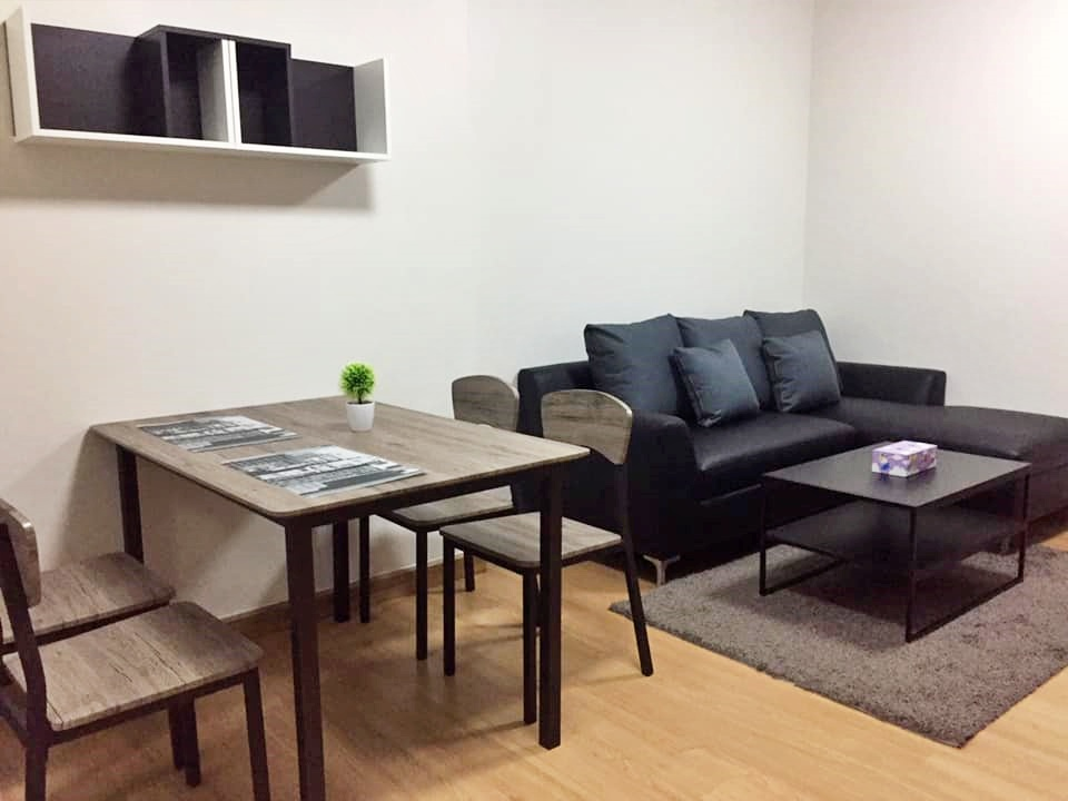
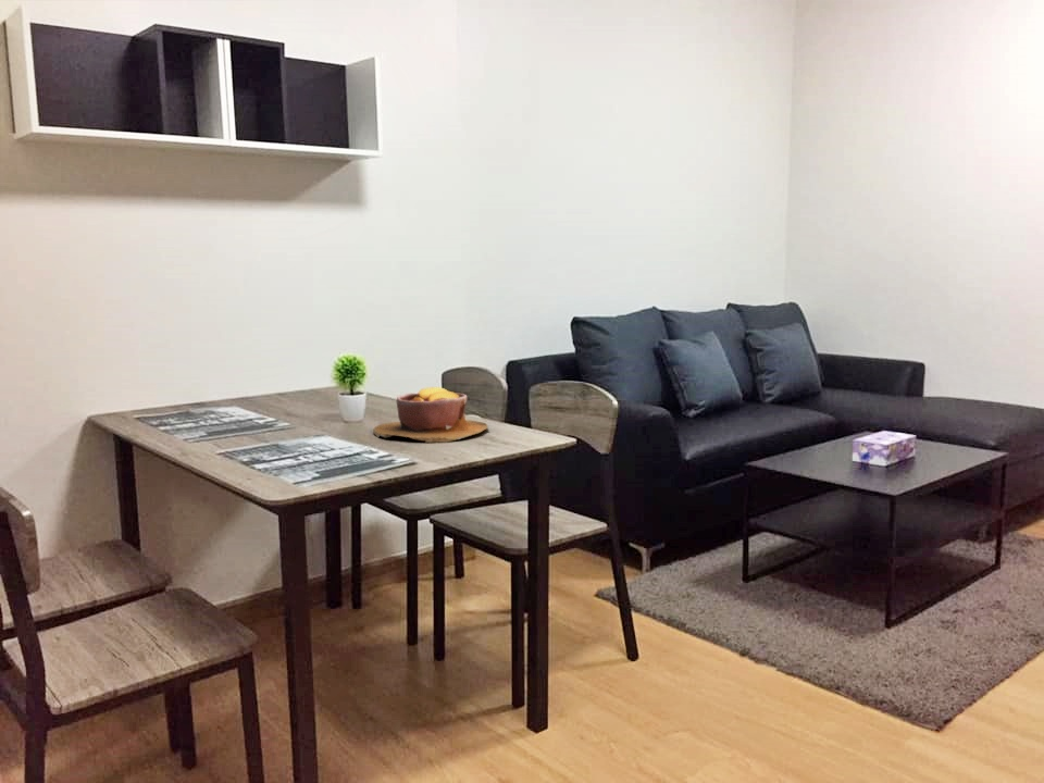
+ bowl [372,386,489,444]
